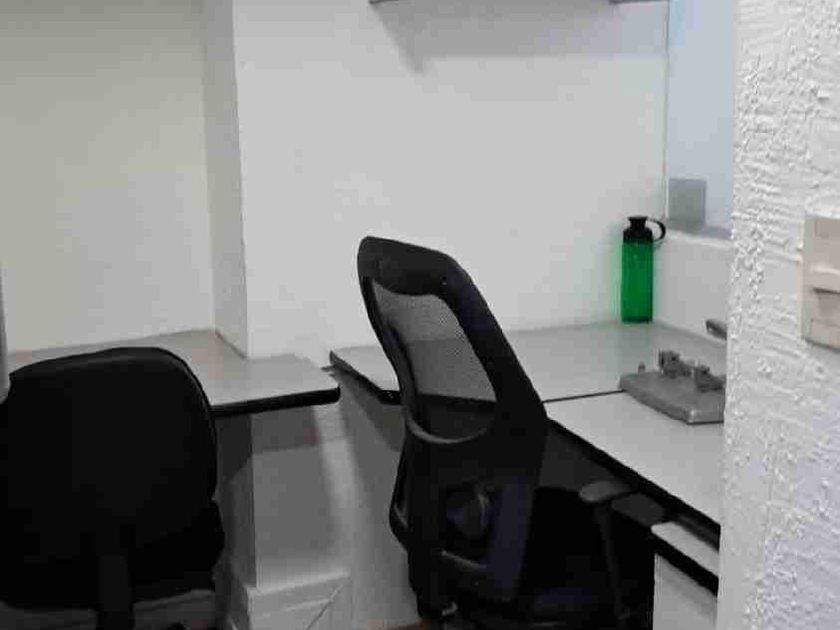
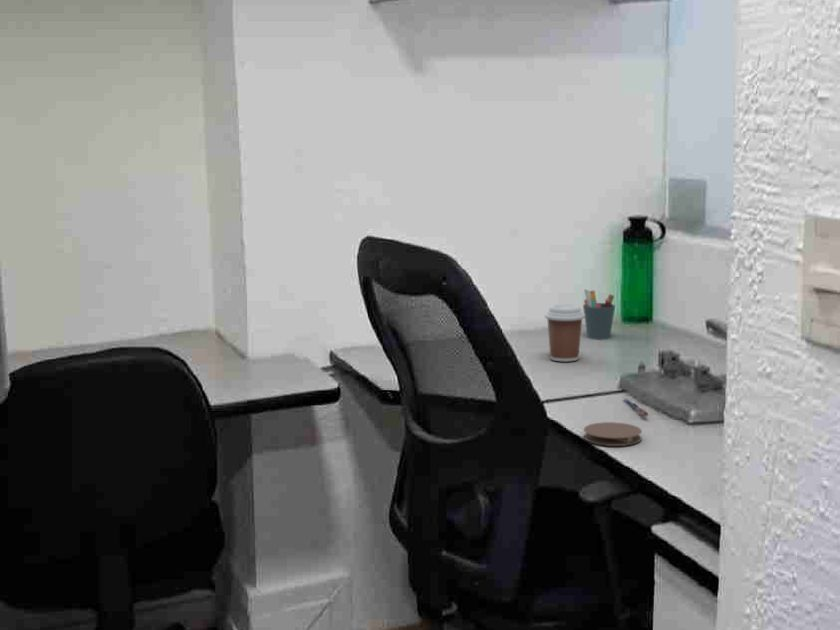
+ coaster [583,421,643,447]
+ coffee cup [544,303,585,363]
+ pen [623,398,651,417]
+ pen holder [582,288,616,341]
